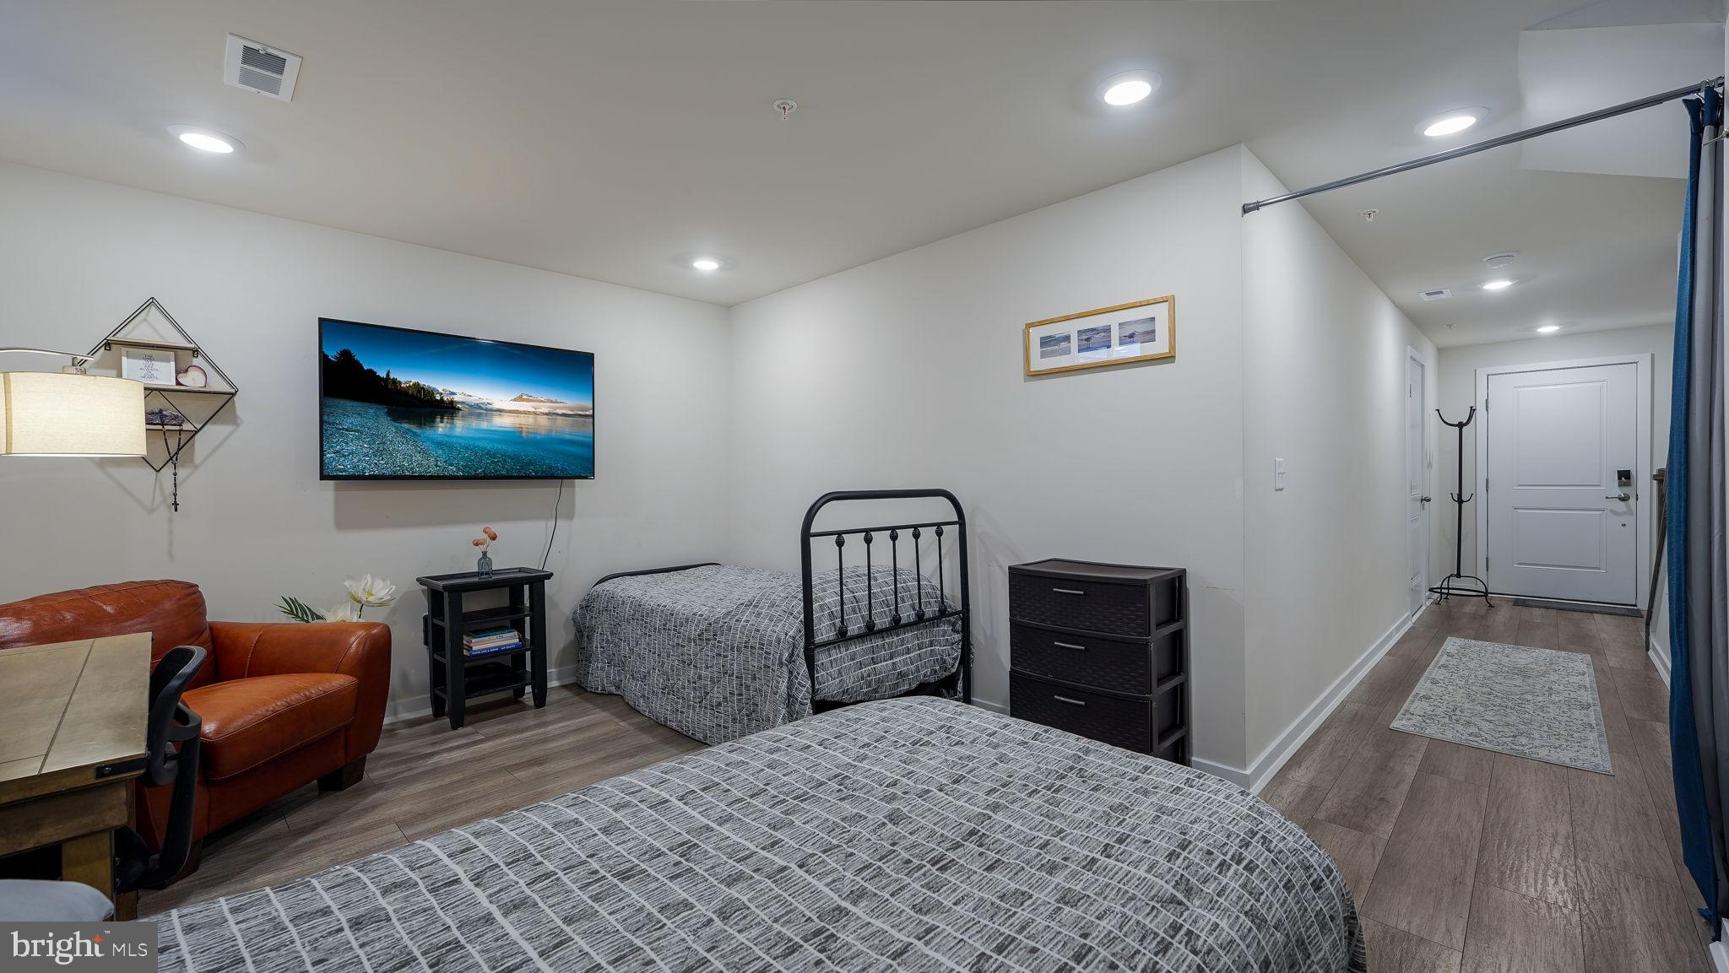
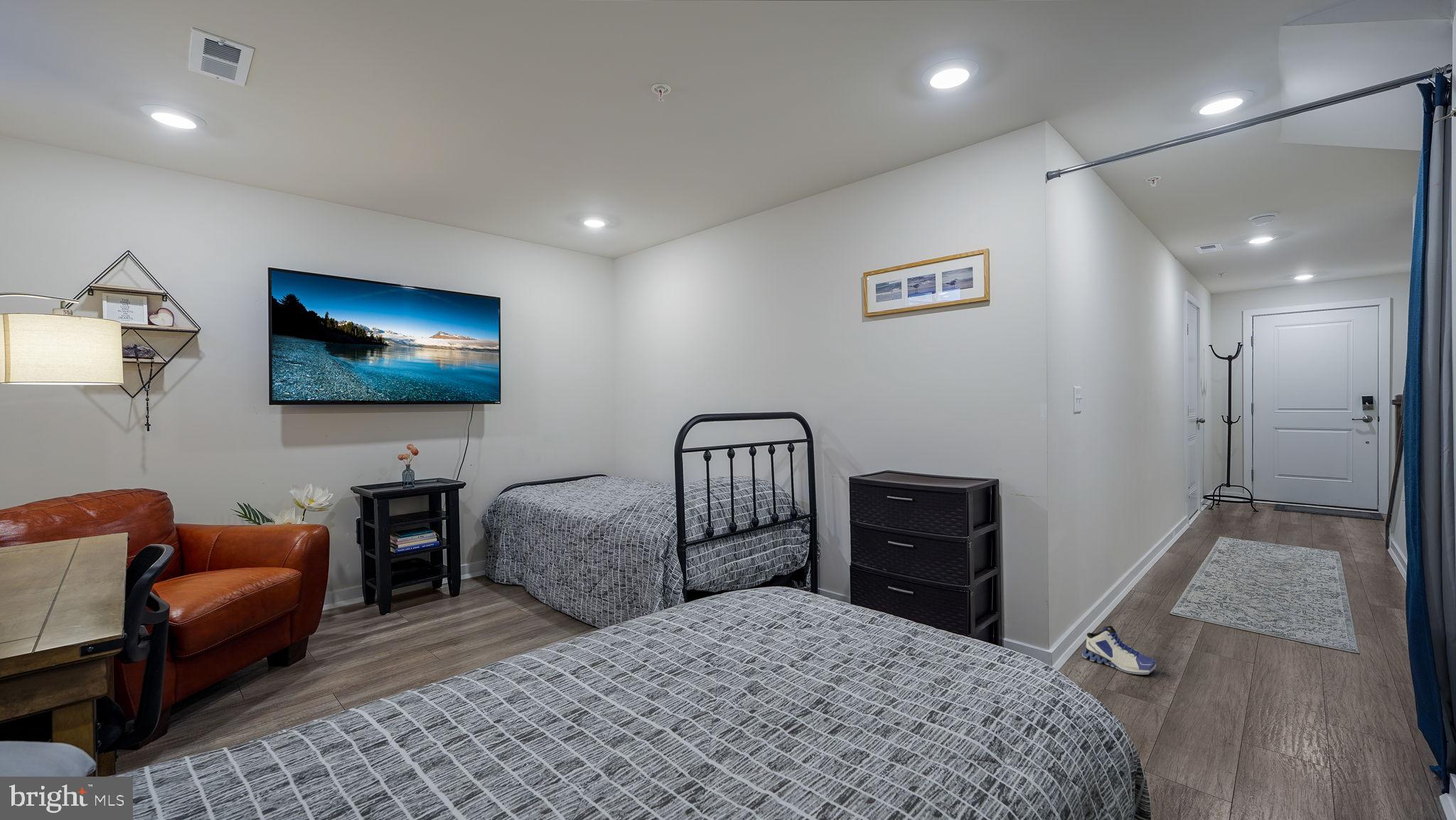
+ sneaker [1081,625,1157,675]
